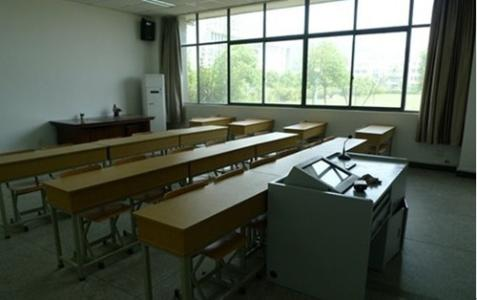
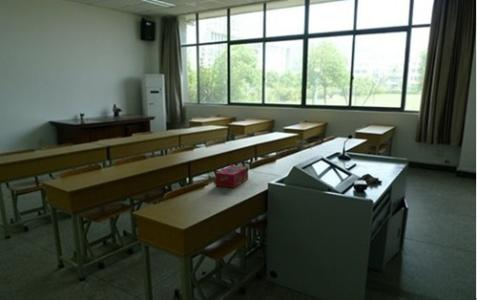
+ tissue box [214,164,249,189]
